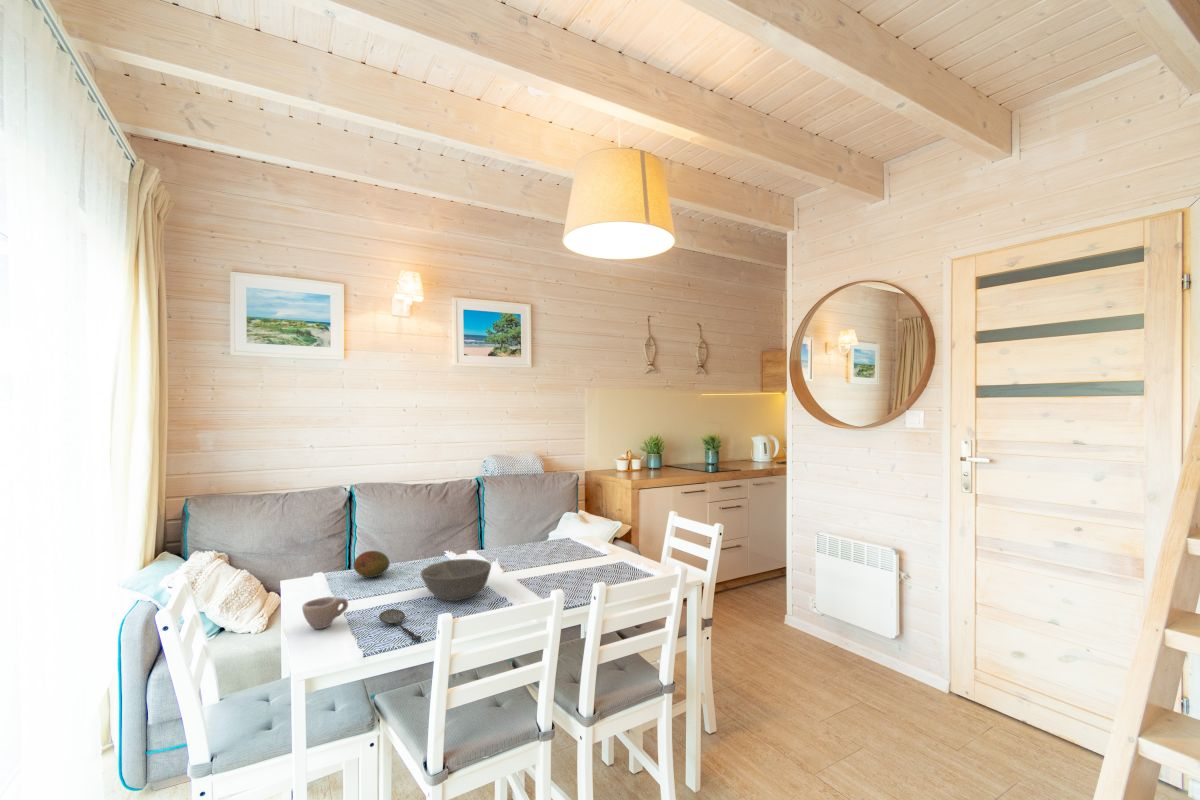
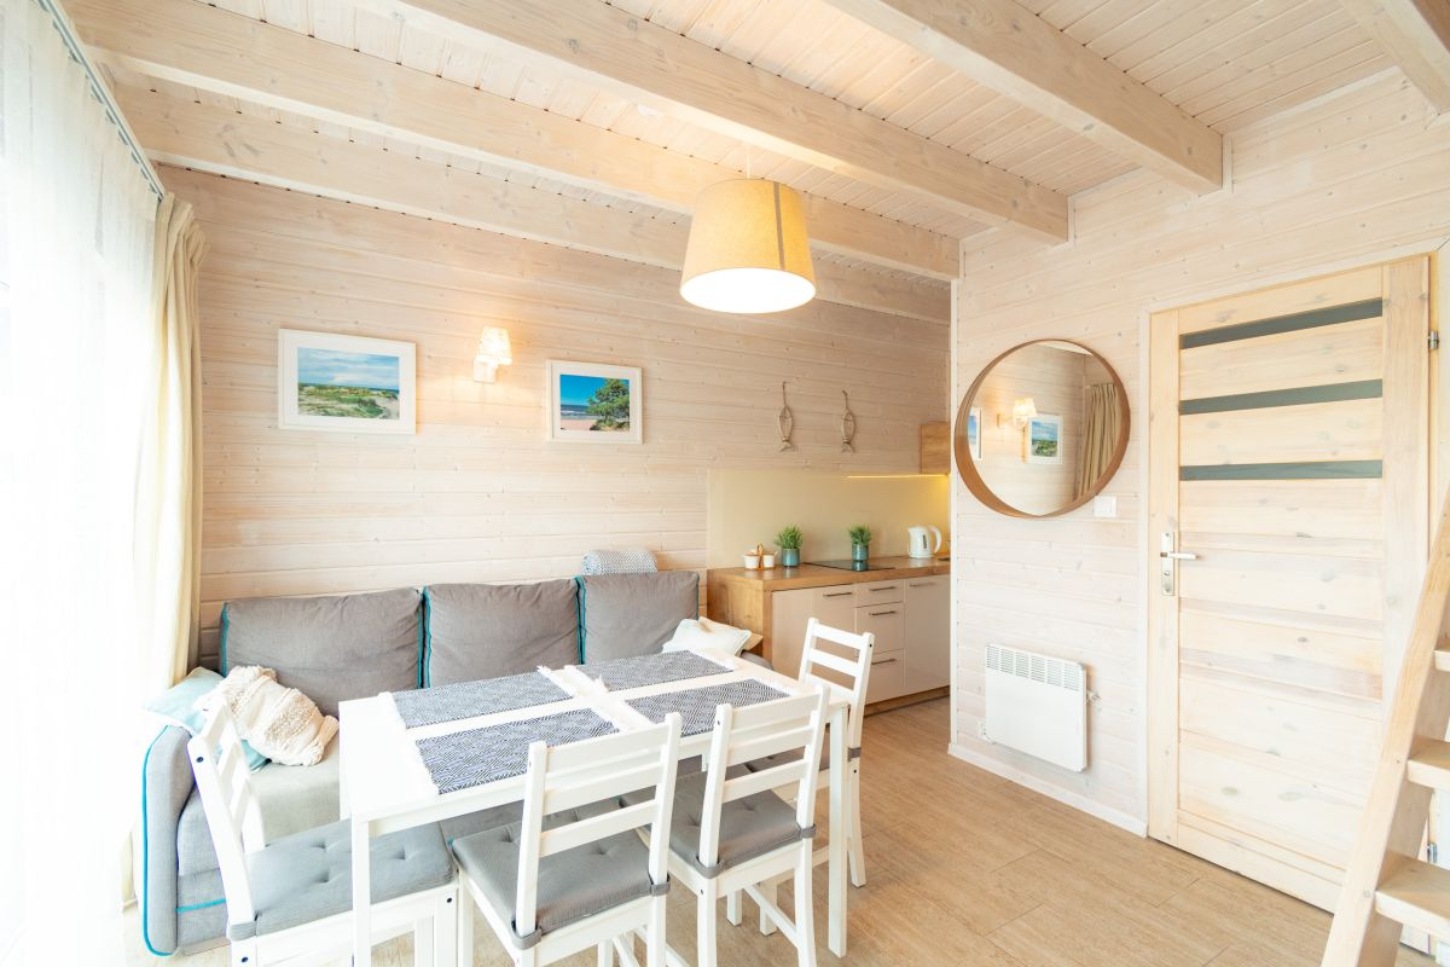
- bowl [420,558,492,602]
- fruit [353,550,391,578]
- spoon [378,608,422,642]
- cup [301,596,349,630]
